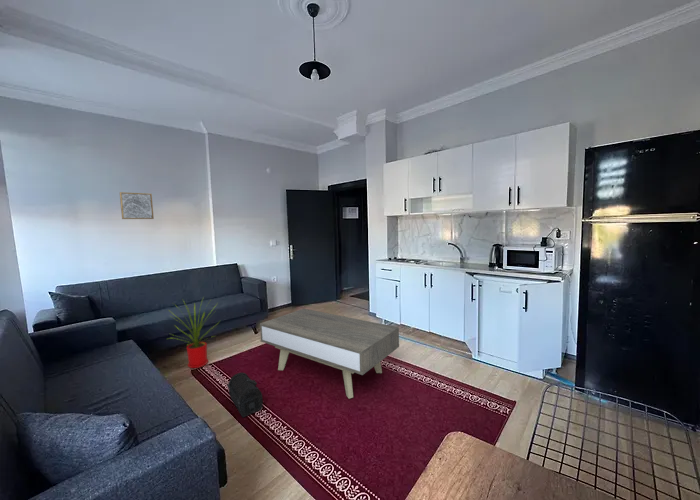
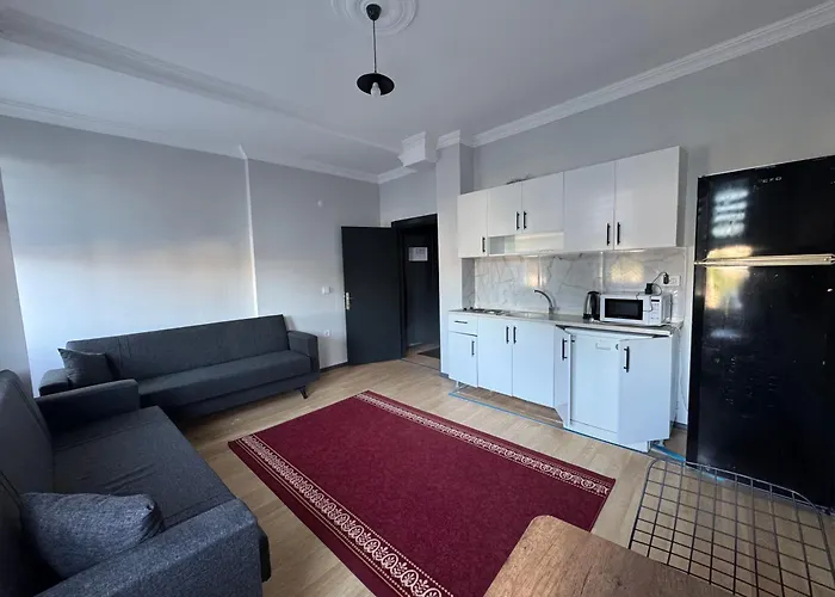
- treasure chest [226,372,264,418]
- coffee table [259,308,400,399]
- house plant [167,296,221,369]
- wall art [119,191,155,220]
